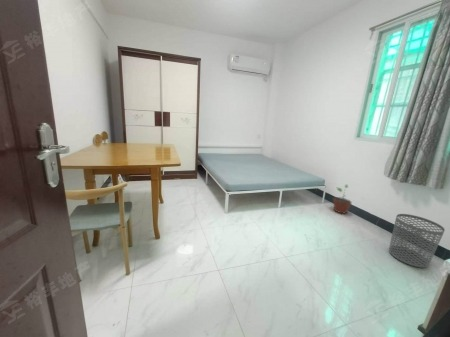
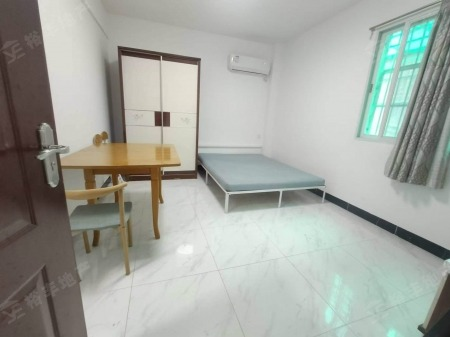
- potted plant [332,184,353,215]
- waste bin [388,213,446,269]
